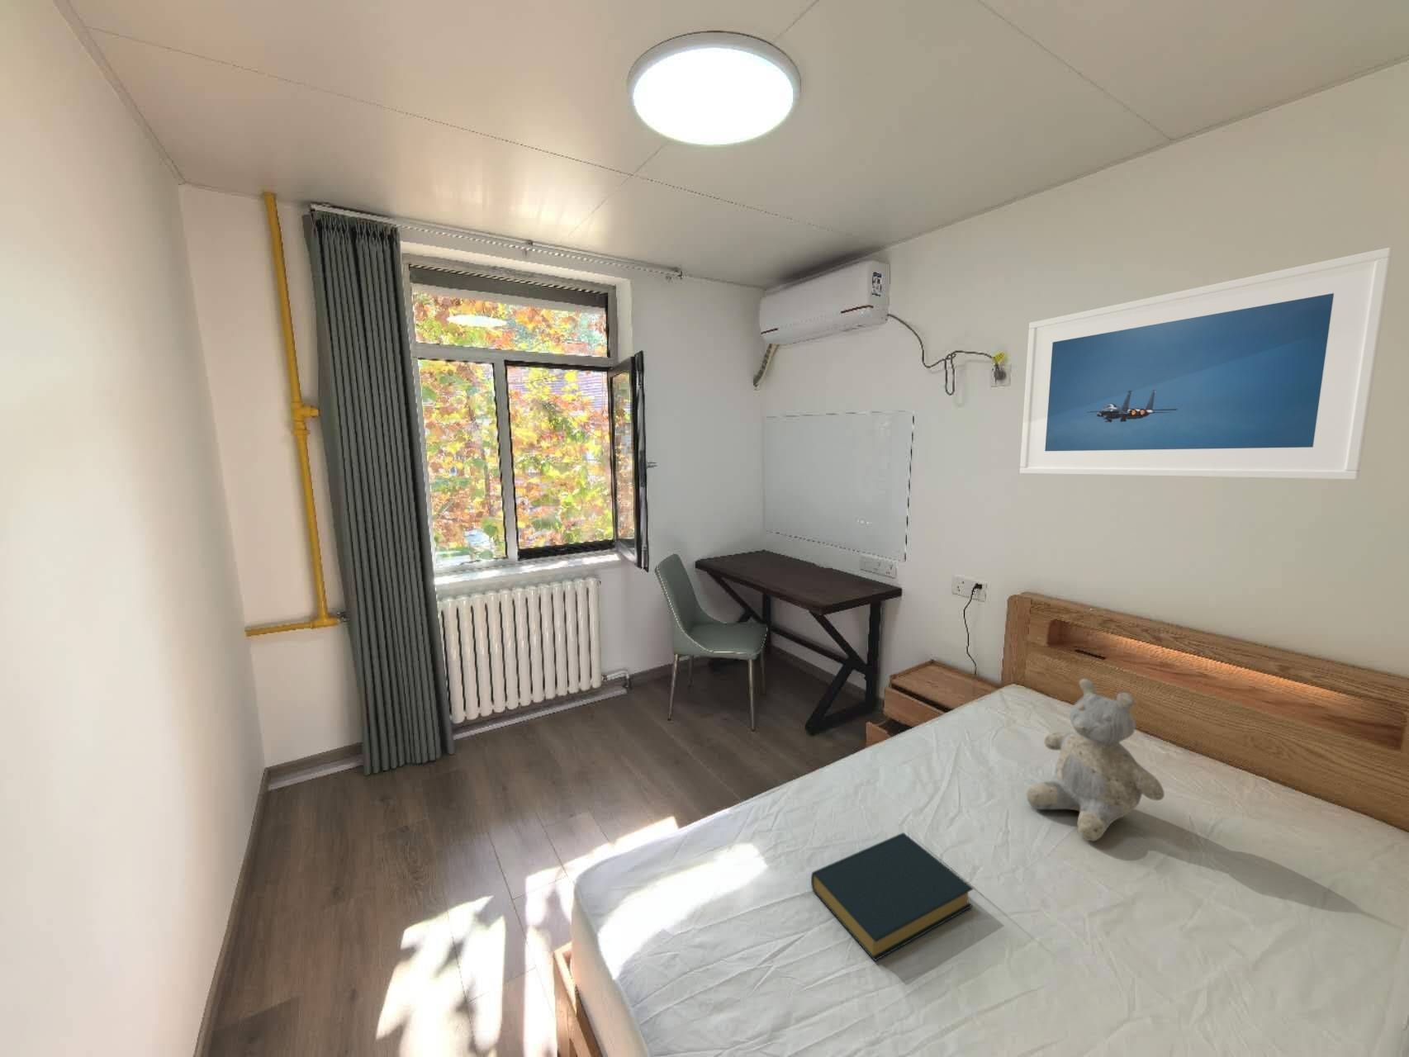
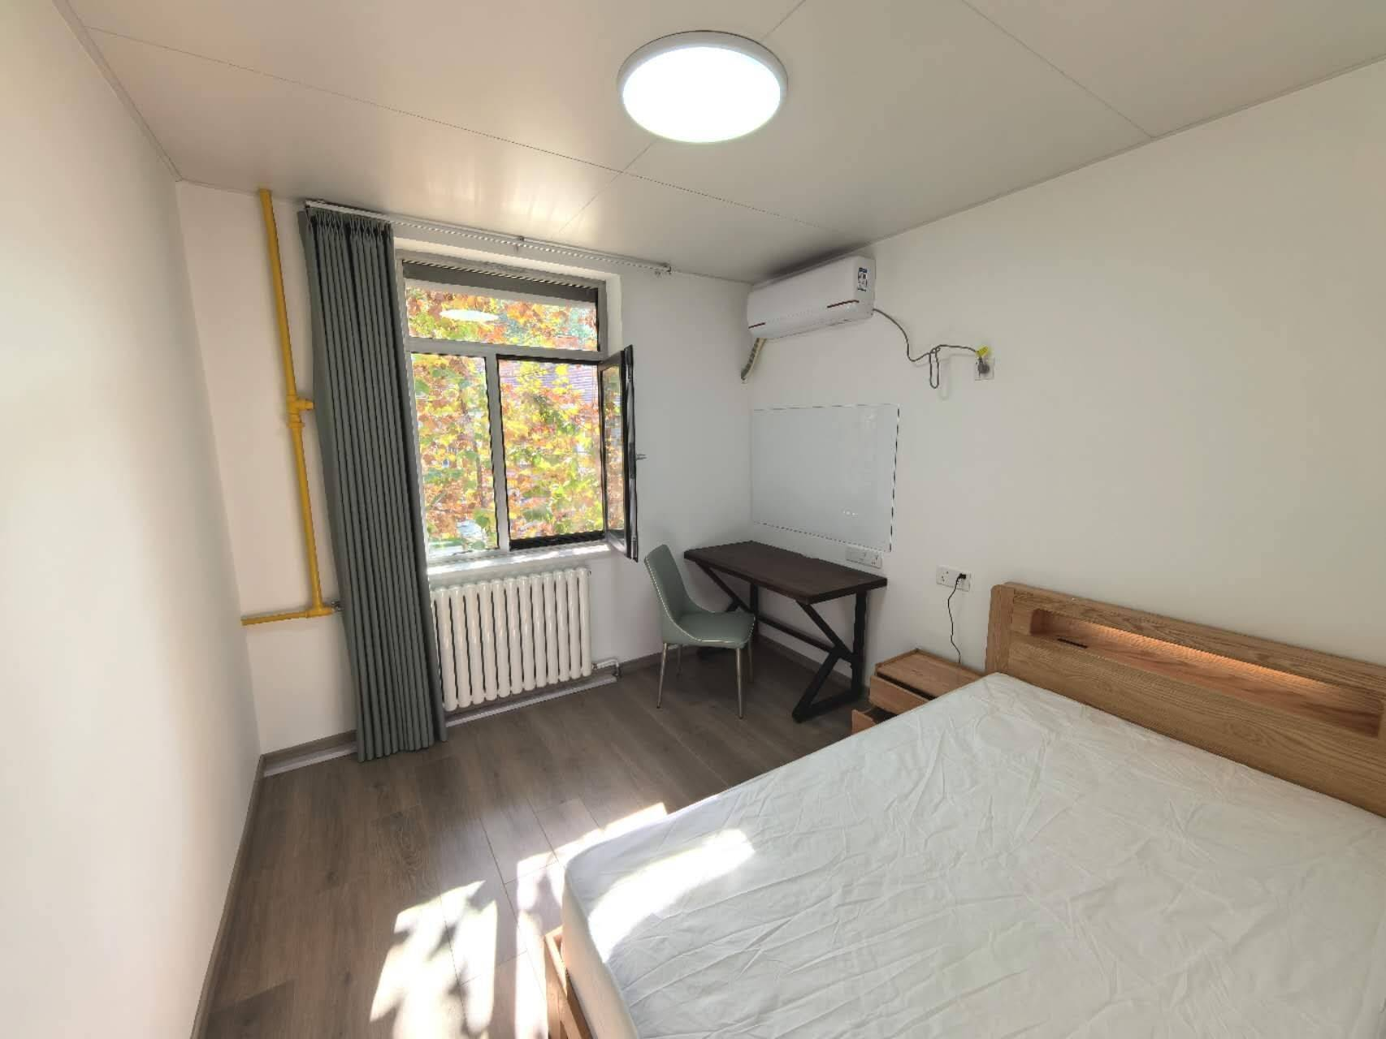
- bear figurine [1026,678,1166,842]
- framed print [1019,246,1393,481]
- hardback book [811,832,975,962]
